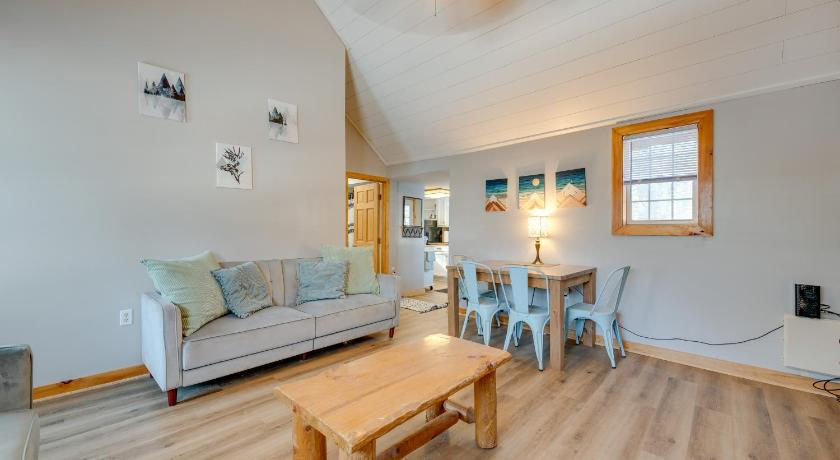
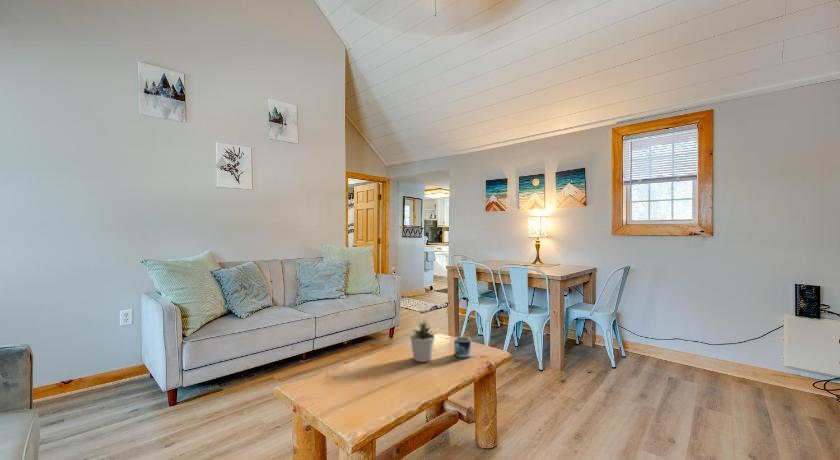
+ potted plant [409,318,437,363]
+ mug [453,336,472,359]
